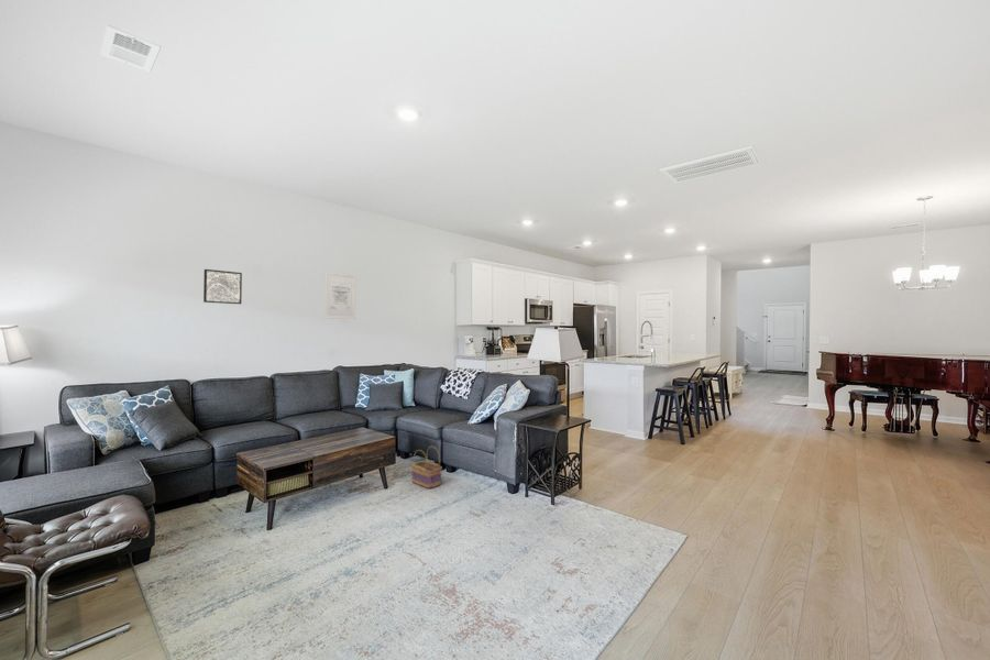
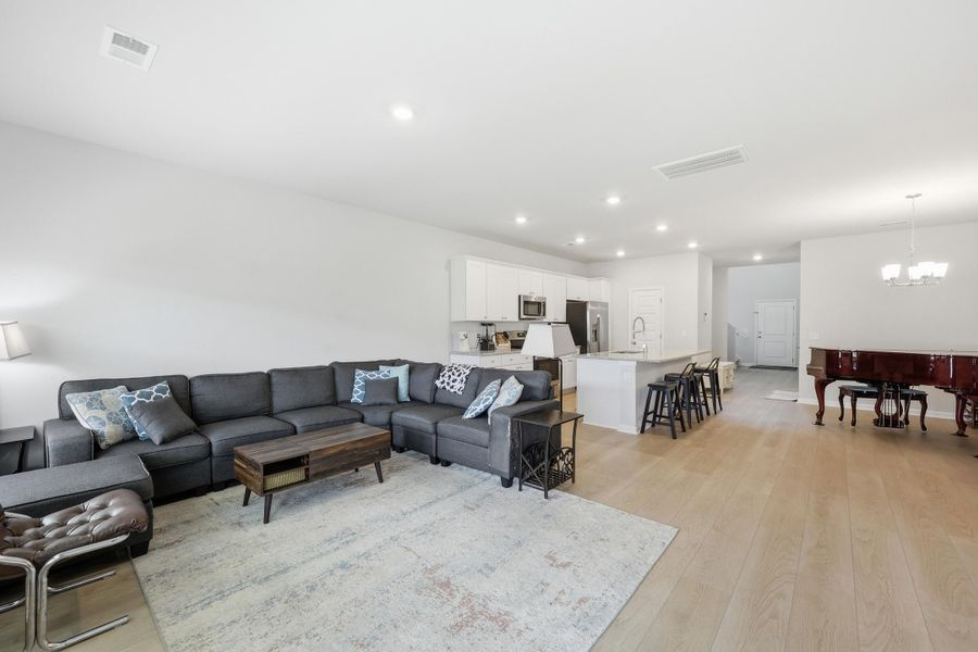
- basket [410,446,443,490]
- wall art [202,268,243,305]
- wall art [323,271,358,320]
